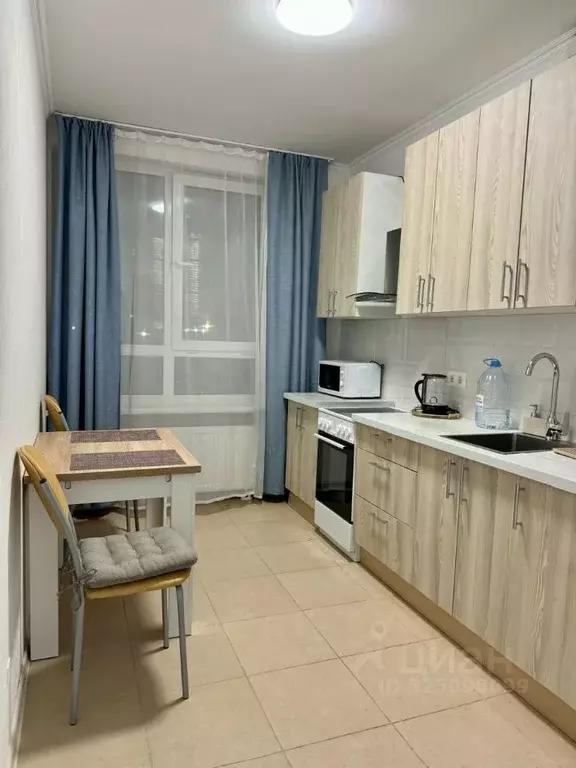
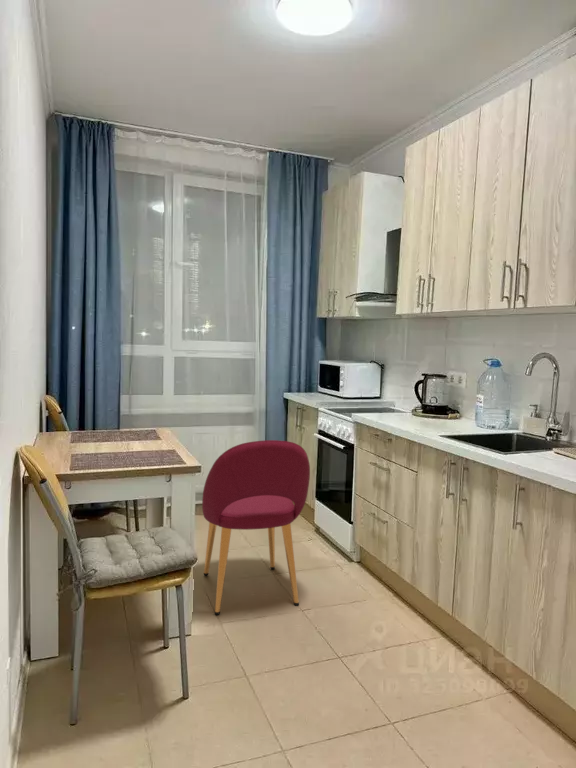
+ dining chair [201,439,311,616]
